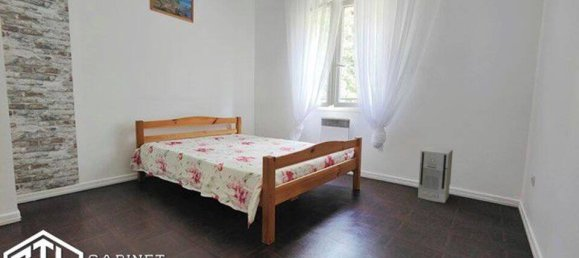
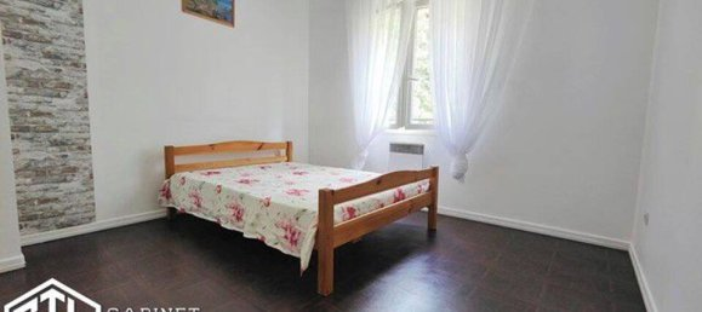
- air purifier [417,146,454,204]
